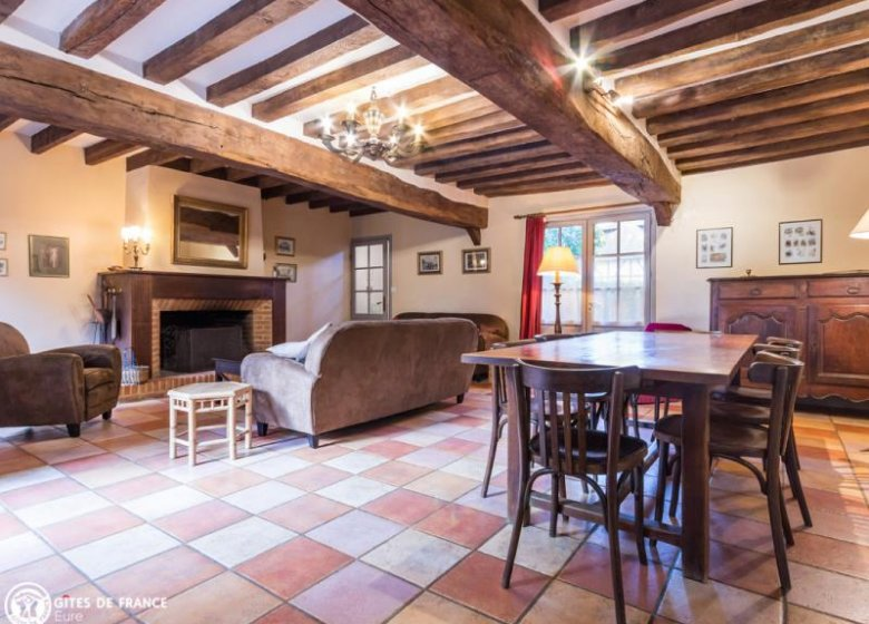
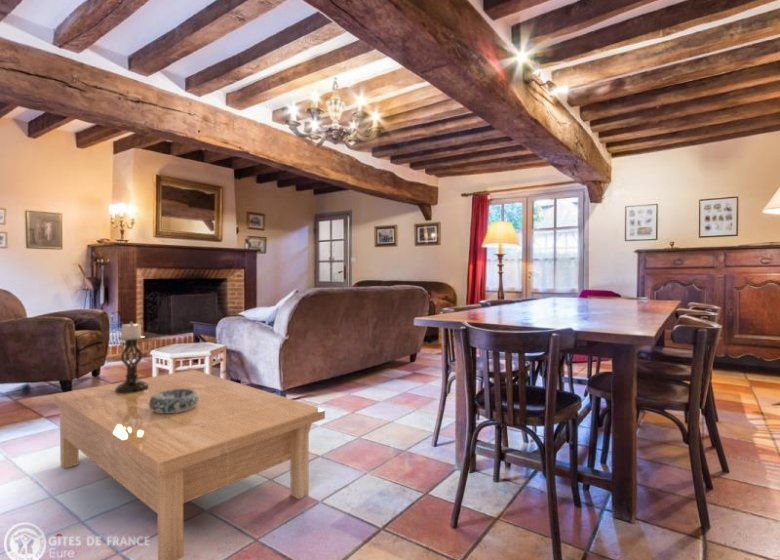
+ candle holder [115,321,149,394]
+ coffee table [52,369,326,560]
+ decorative bowl [149,389,199,413]
